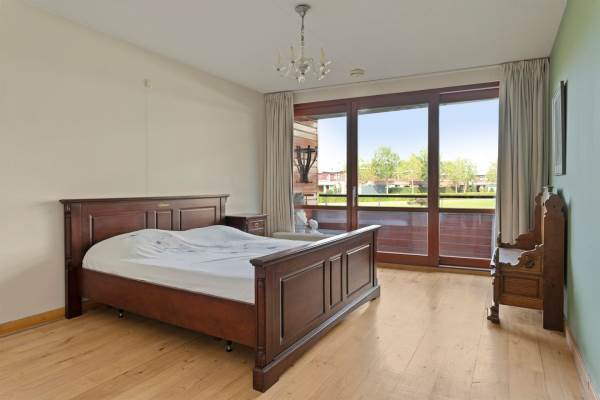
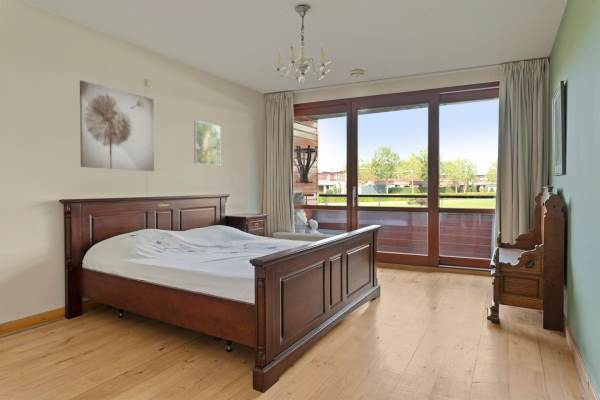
+ wall art [79,79,155,172]
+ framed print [193,120,221,167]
